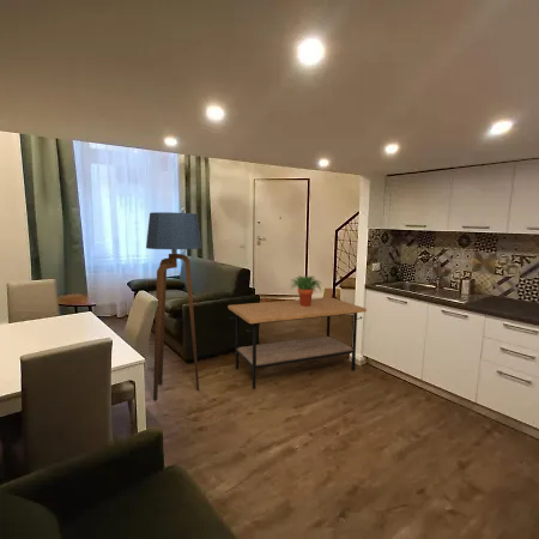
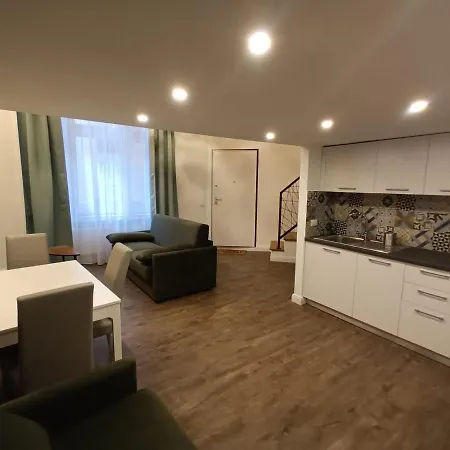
- coffee table [226,296,368,390]
- floor lamp [145,211,202,401]
- potted plant [289,274,322,307]
